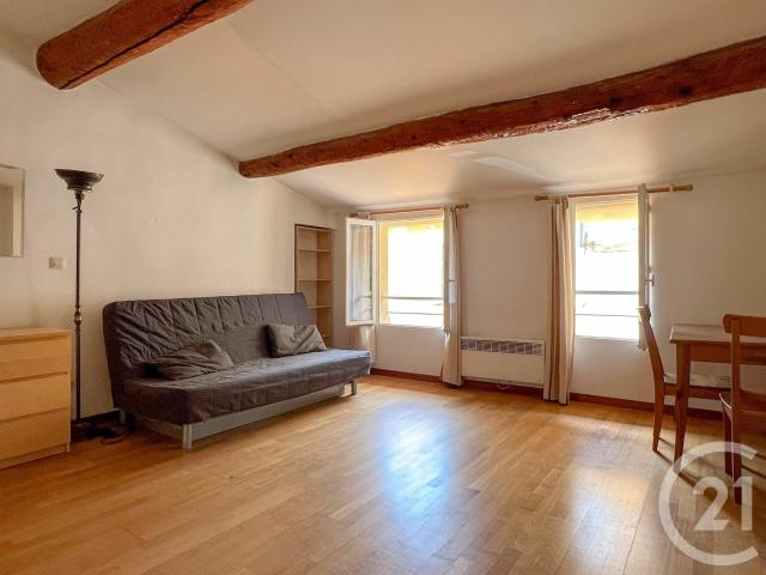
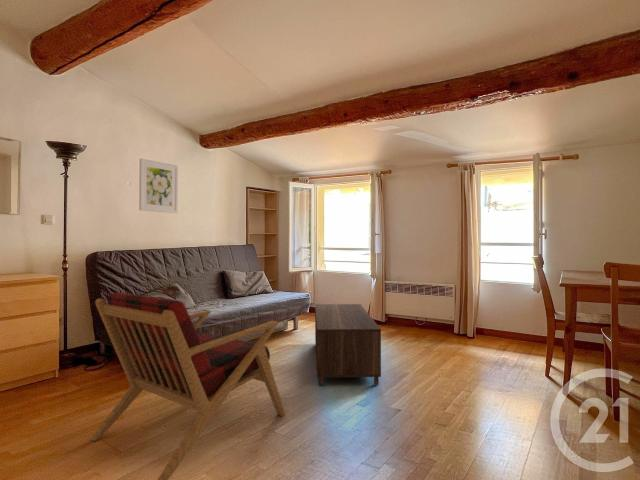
+ armchair [90,291,286,480]
+ coffee table [314,303,382,386]
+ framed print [138,158,179,214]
